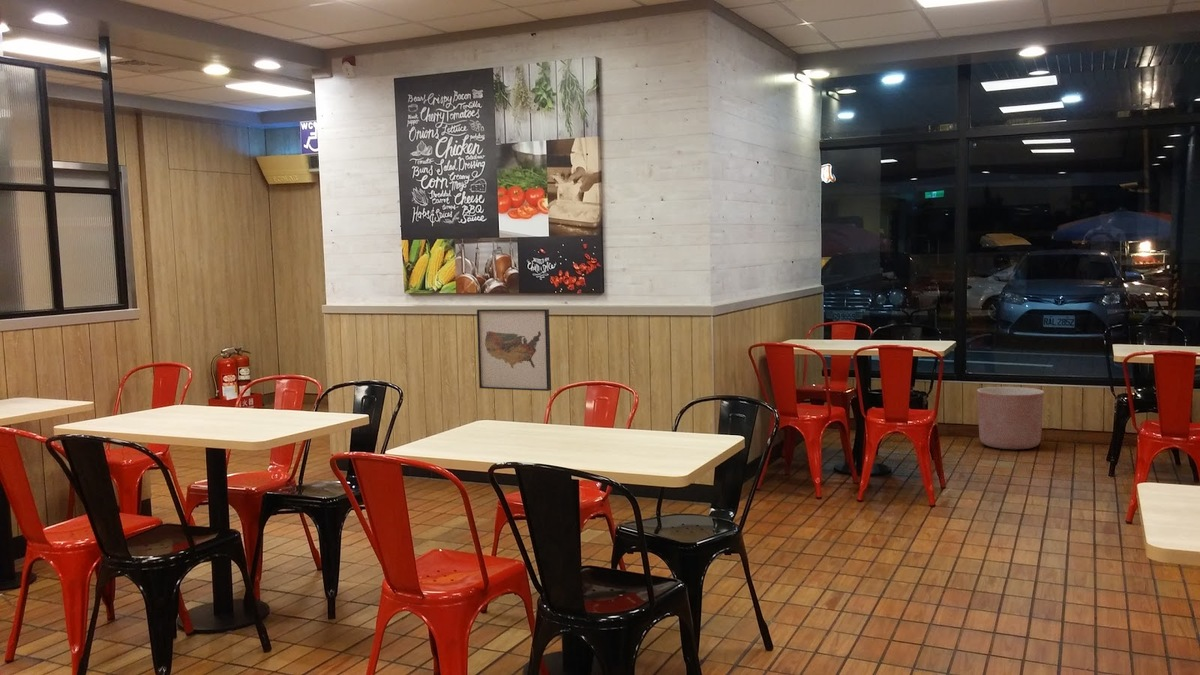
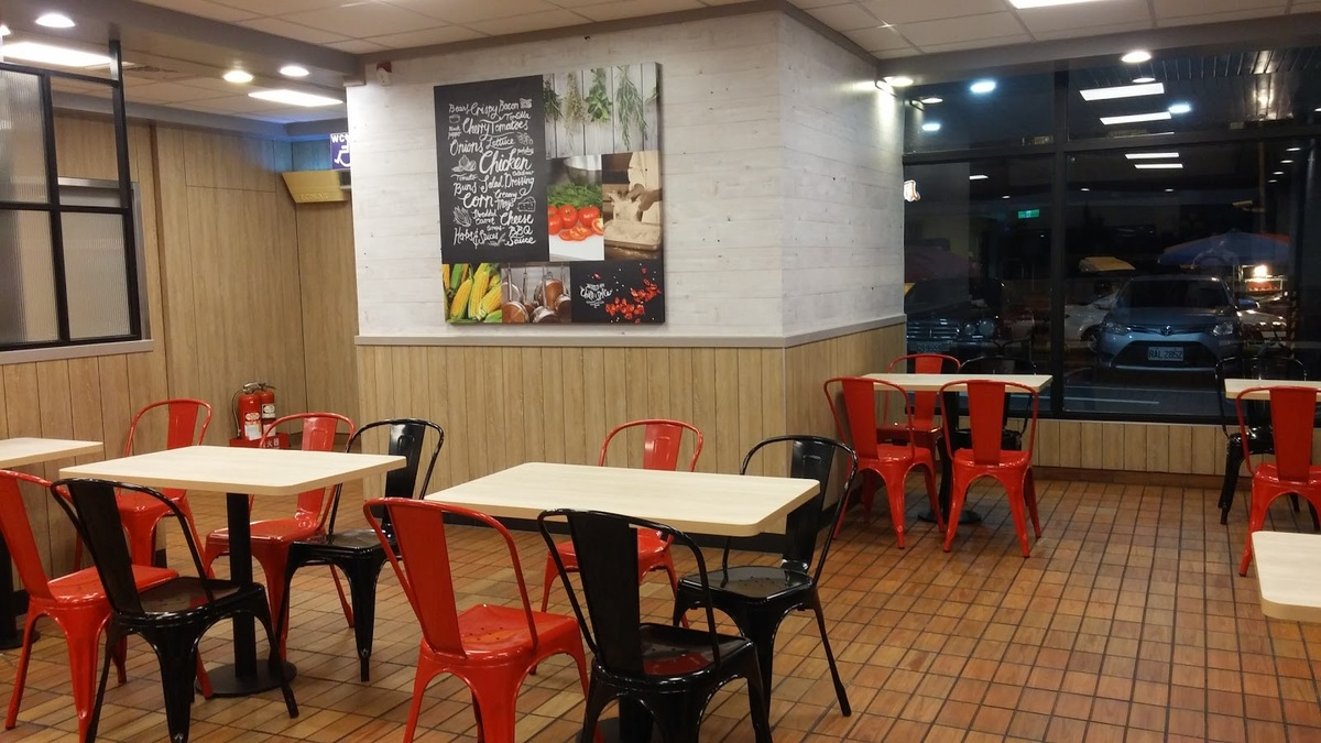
- wall art [476,308,552,392]
- planter [976,386,1045,450]
